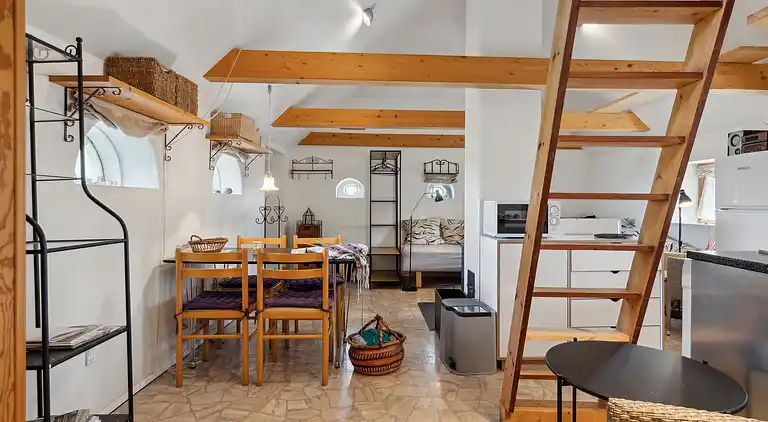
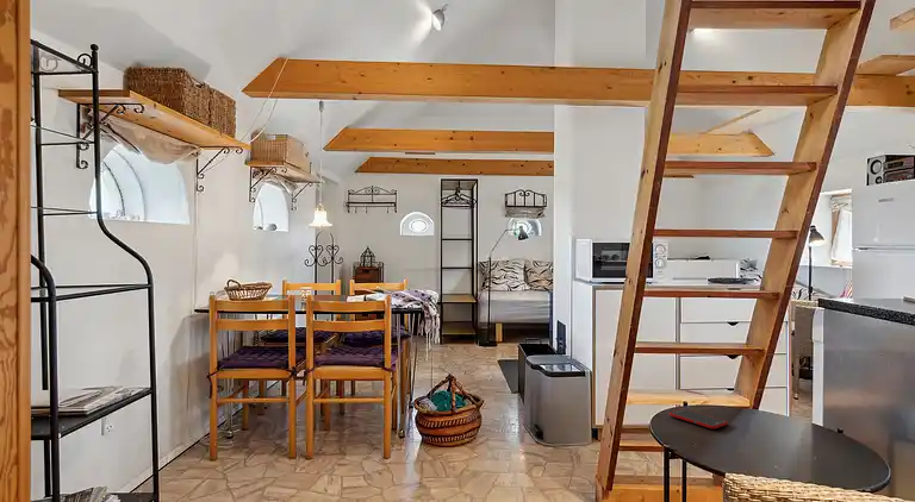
+ cell phone [668,408,729,429]
